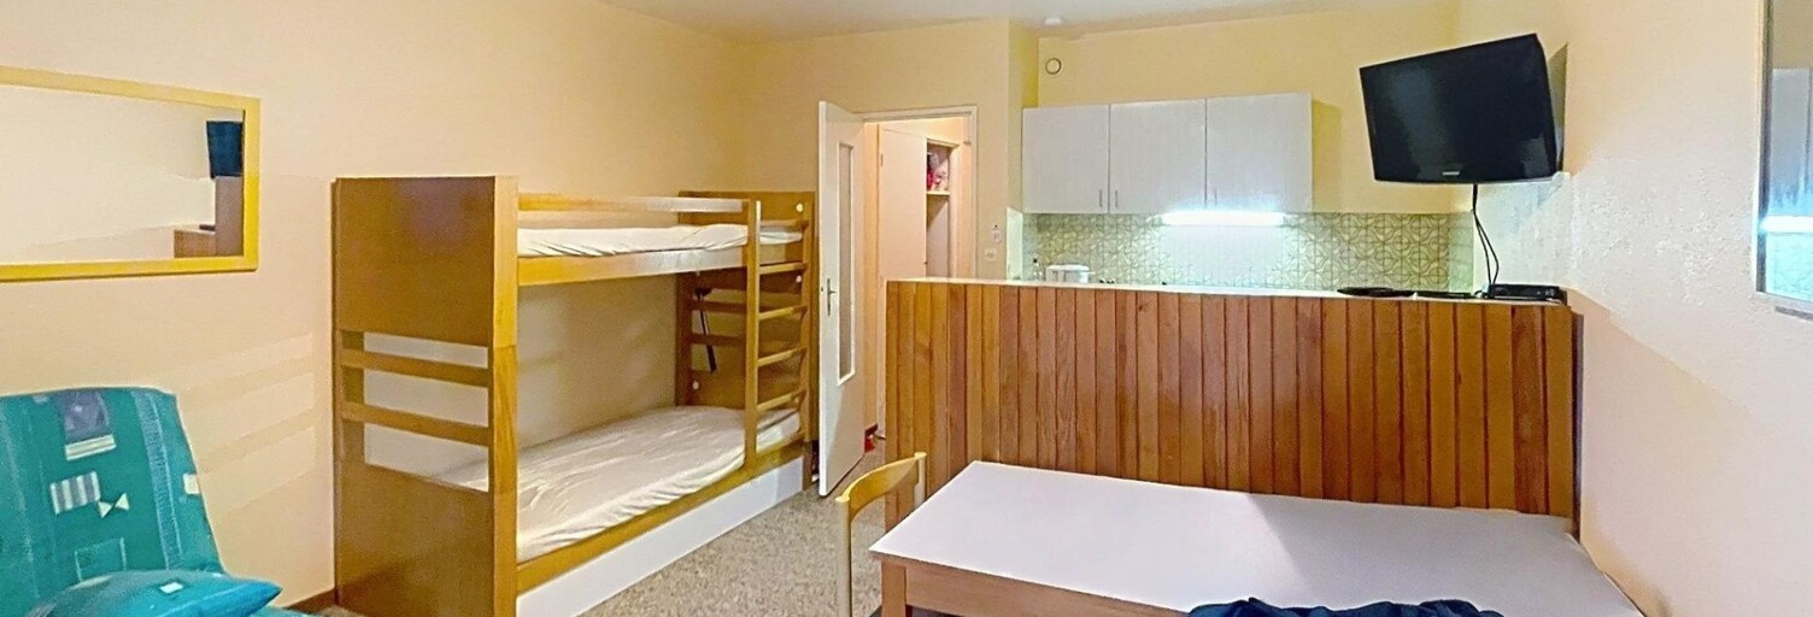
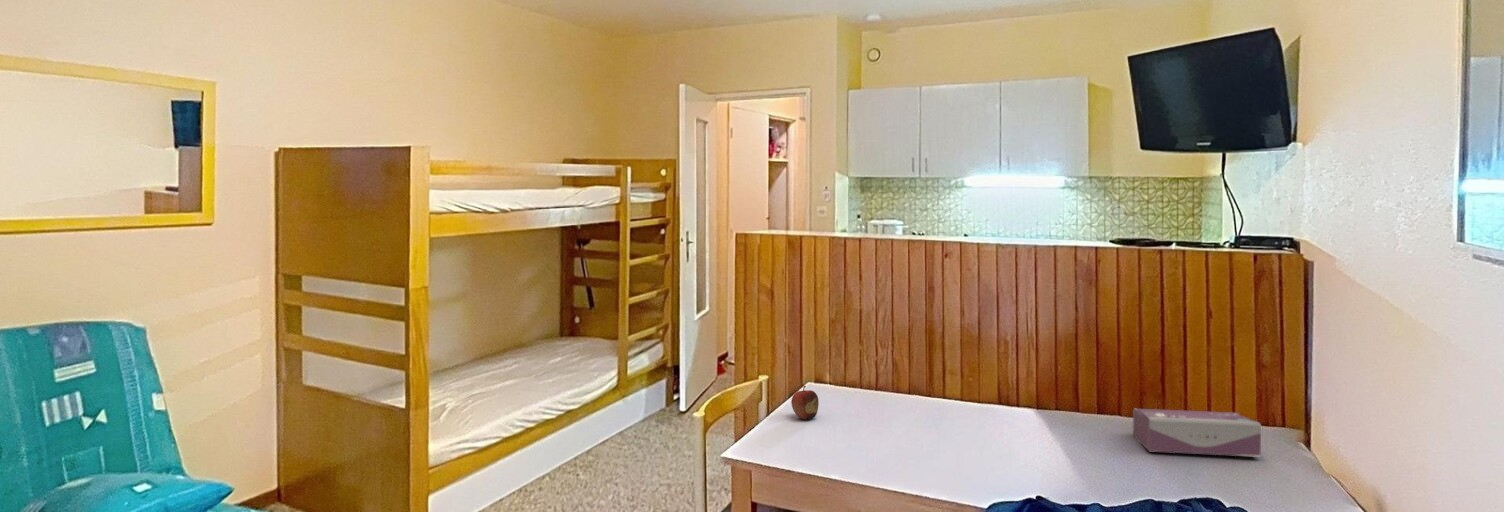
+ fruit [791,385,820,421]
+ tissue box [1132,408,1262,458]
